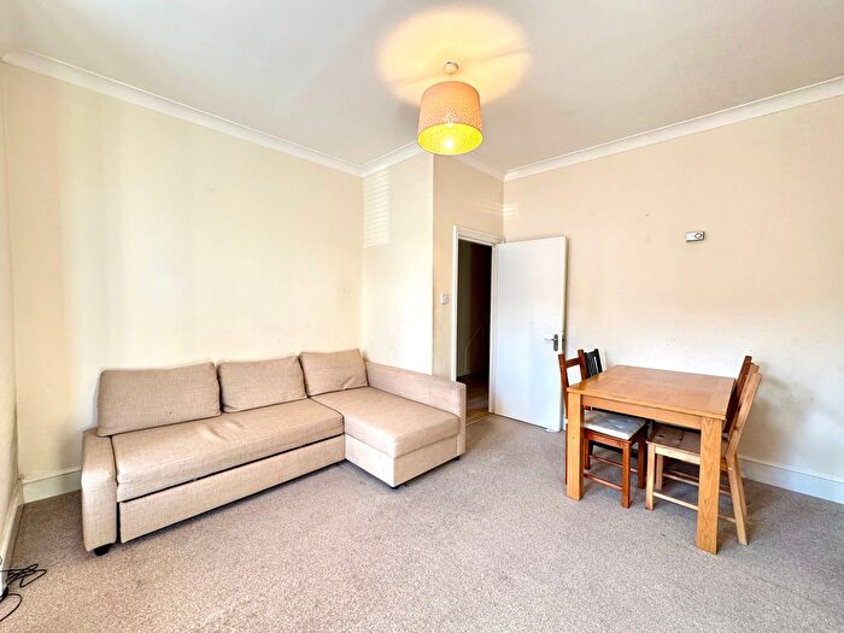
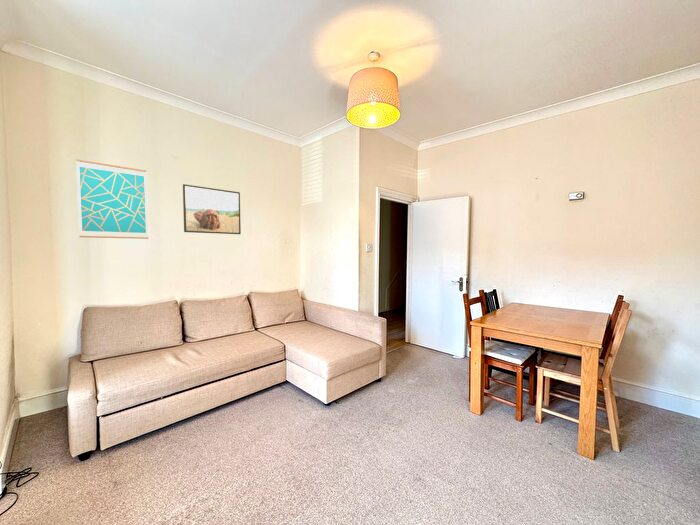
+ wall art [75,158,150,240]
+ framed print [182,183,242,235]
